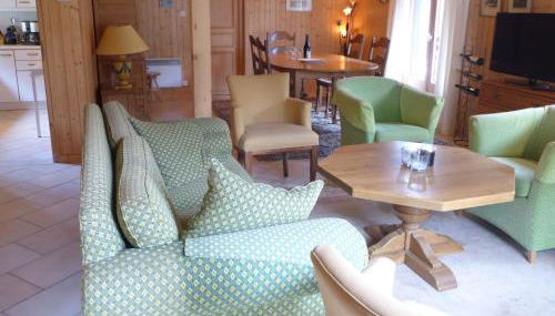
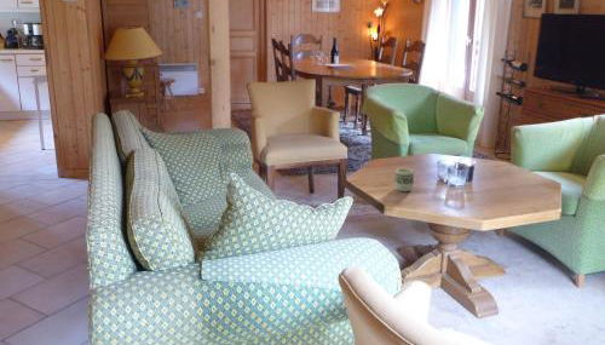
+ cup [393,167,415,192]
